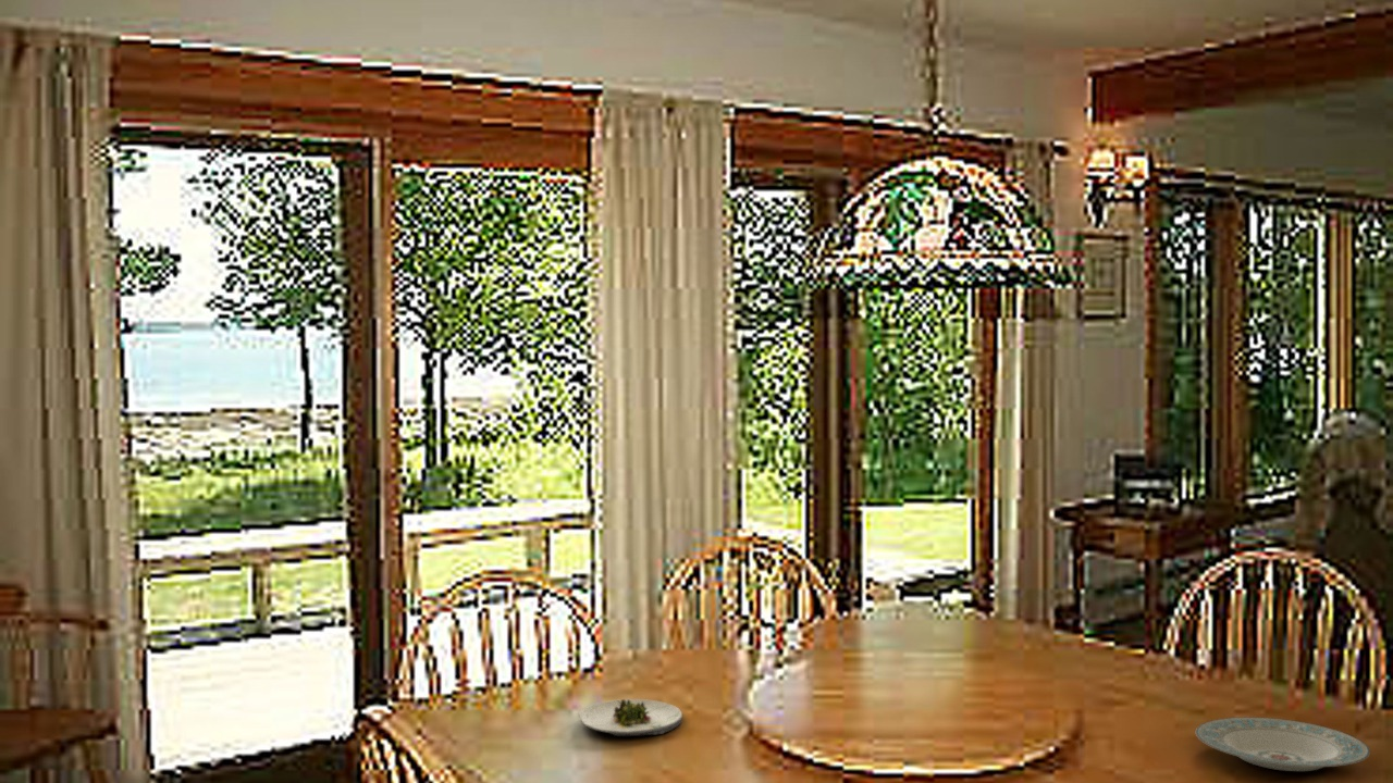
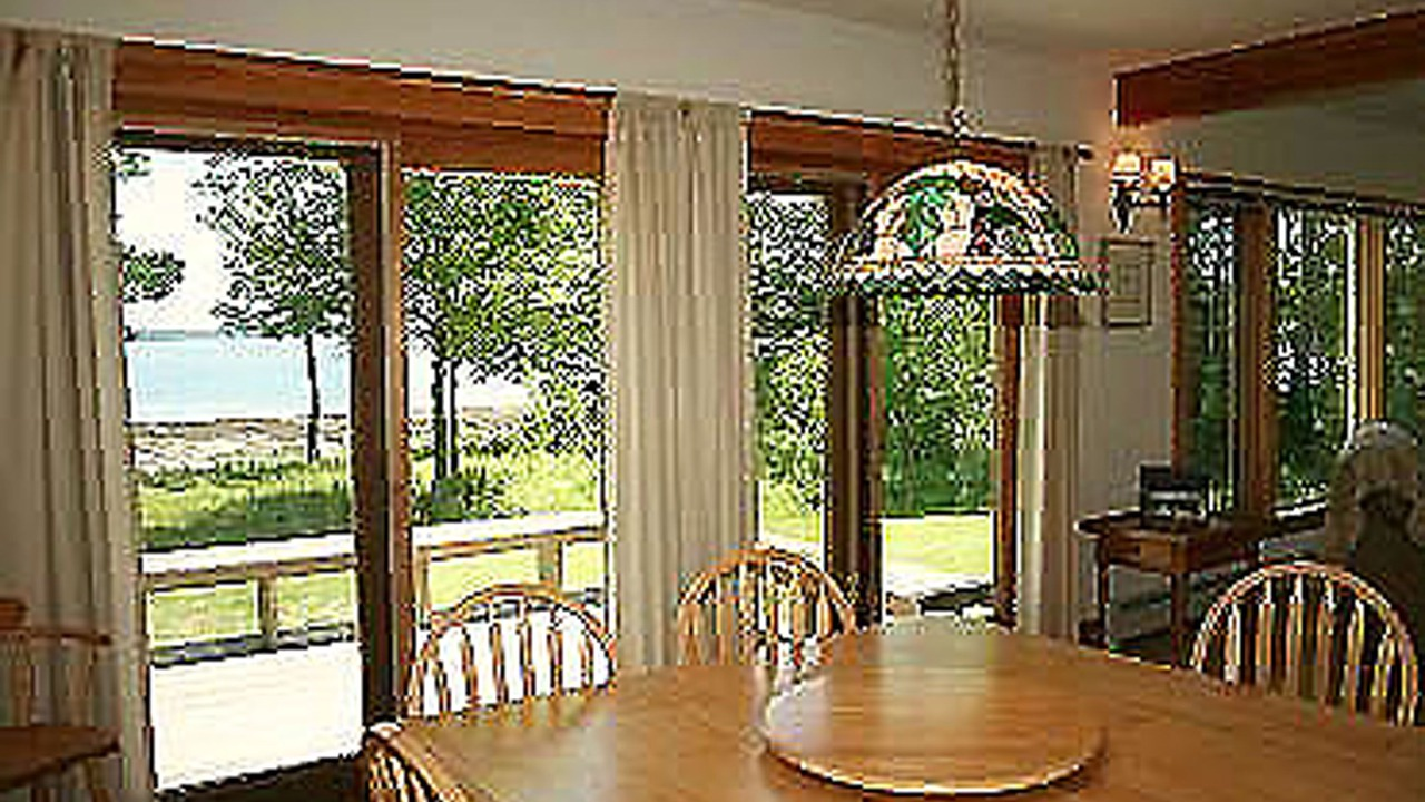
- salad plate [578,698,683,737]
- plate [1195,717,1371,772]
